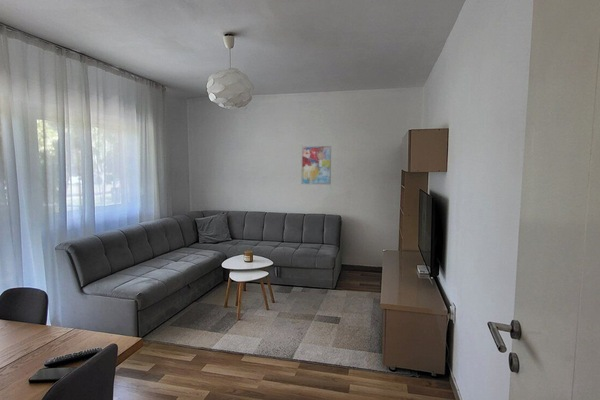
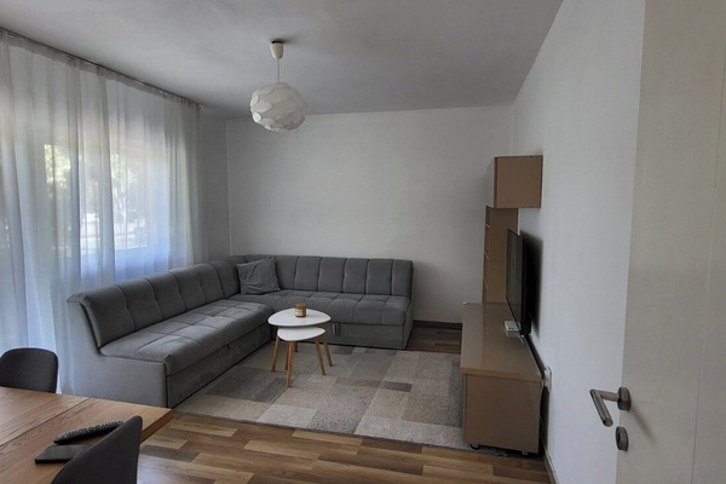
- wall art [301,145,332,185]
